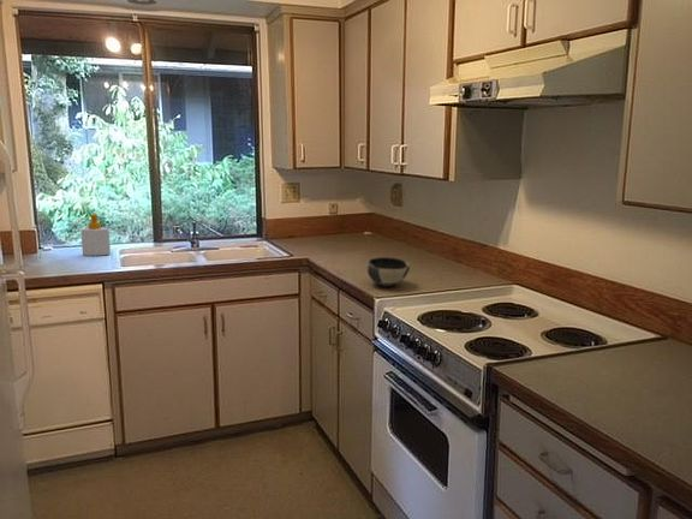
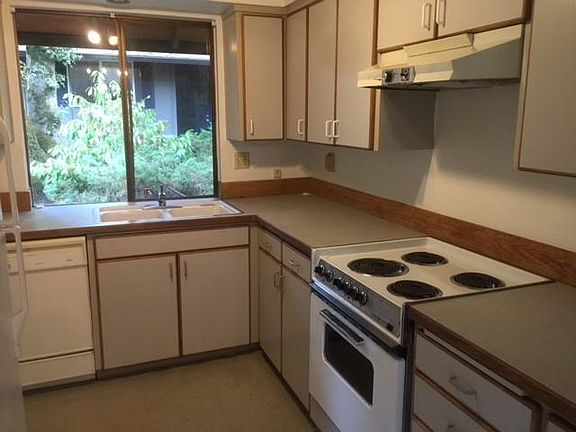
- soap bottle [79,213,112,257]
- bowl [365,256,411,288]
